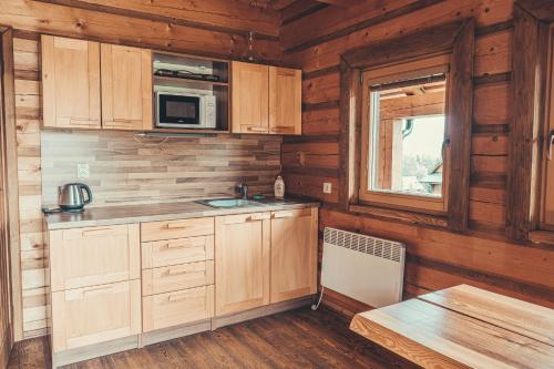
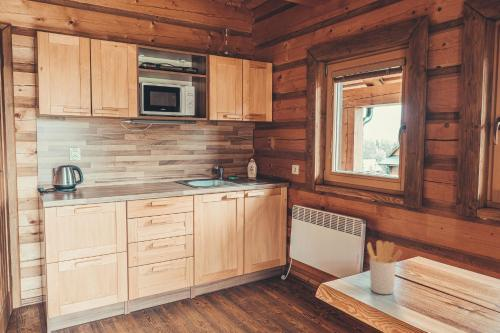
+ utensil holder [366,239,403,295]
